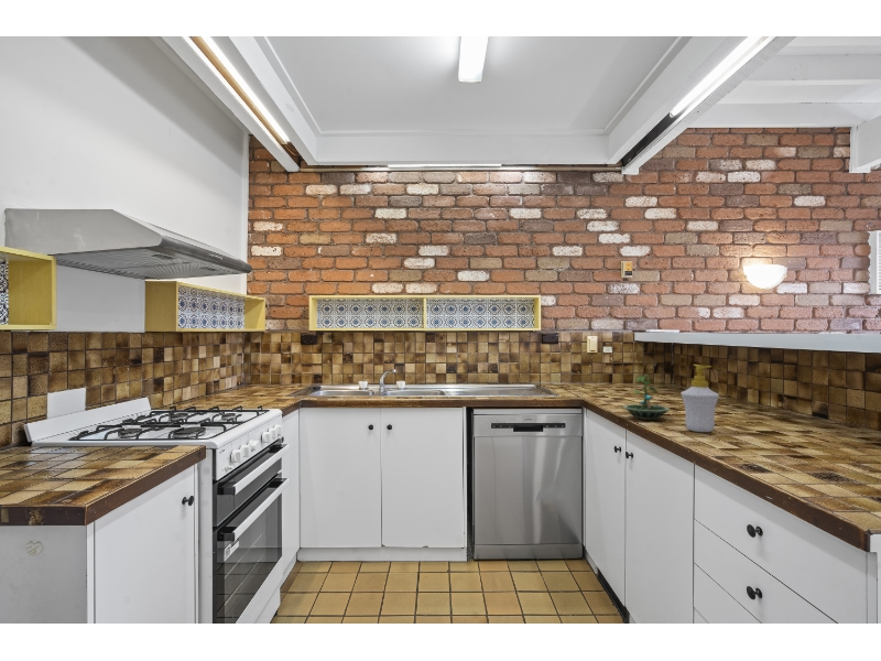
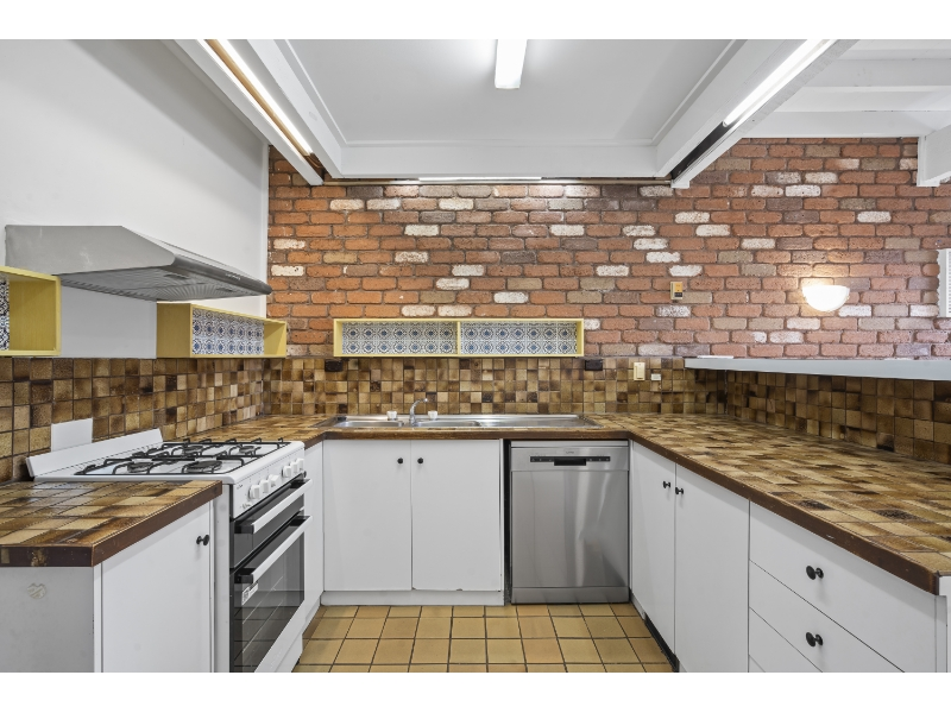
- soap bottle [679,364,720,433]
- terrarium [622,373,671,421]
